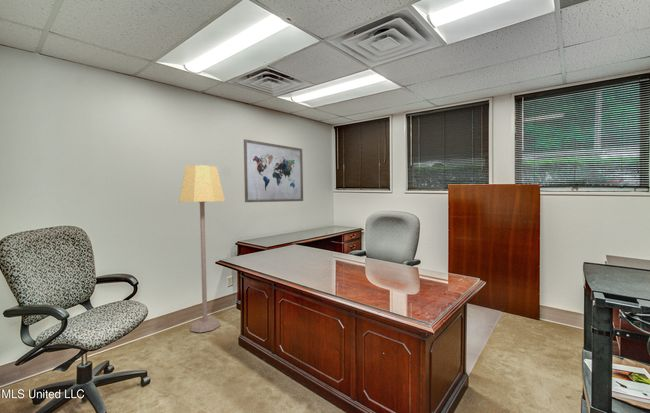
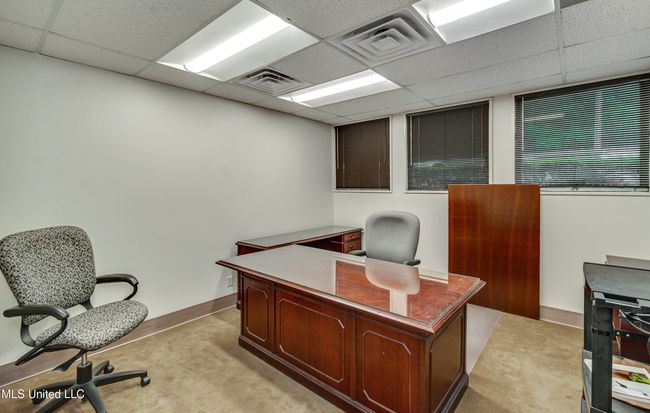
- lamp [178,164,226,333]
- wall art [243,138,304,203]
